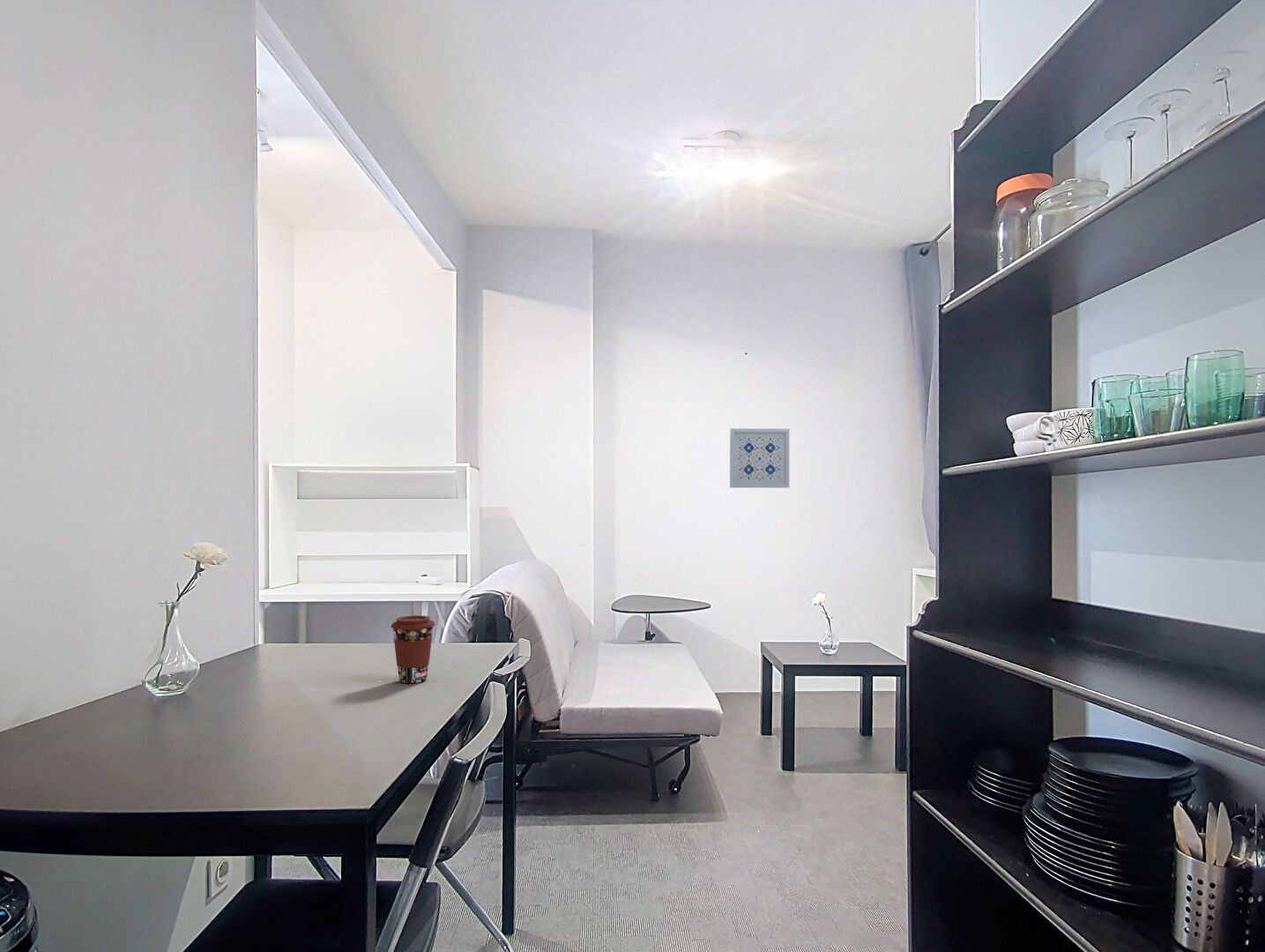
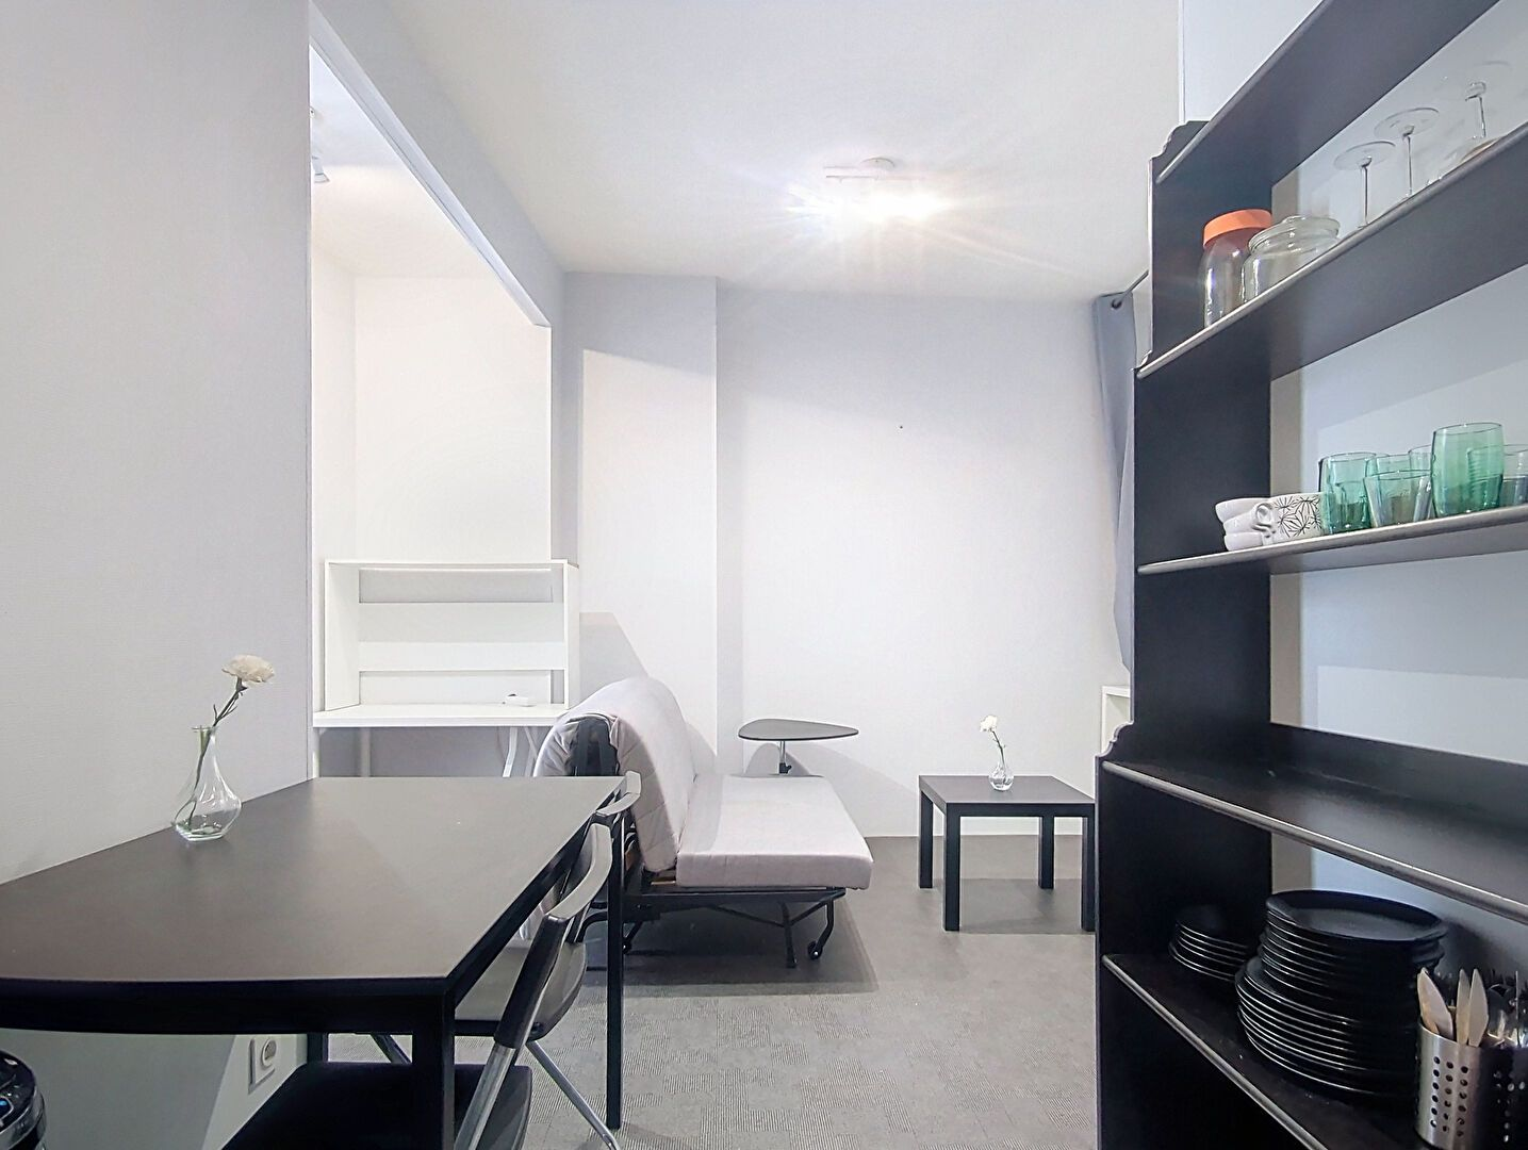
- coffee cup [391,614,436,684]
- wall art [729,428,790,488]
